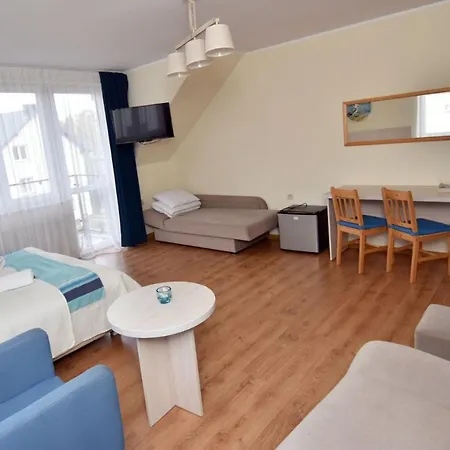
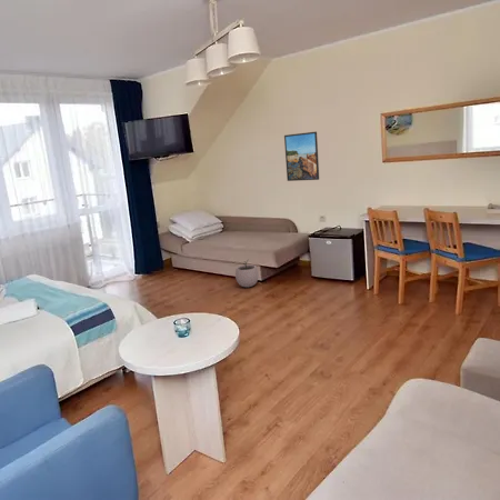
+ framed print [283,131,320,182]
+ plant pot [234,258,260,288]
